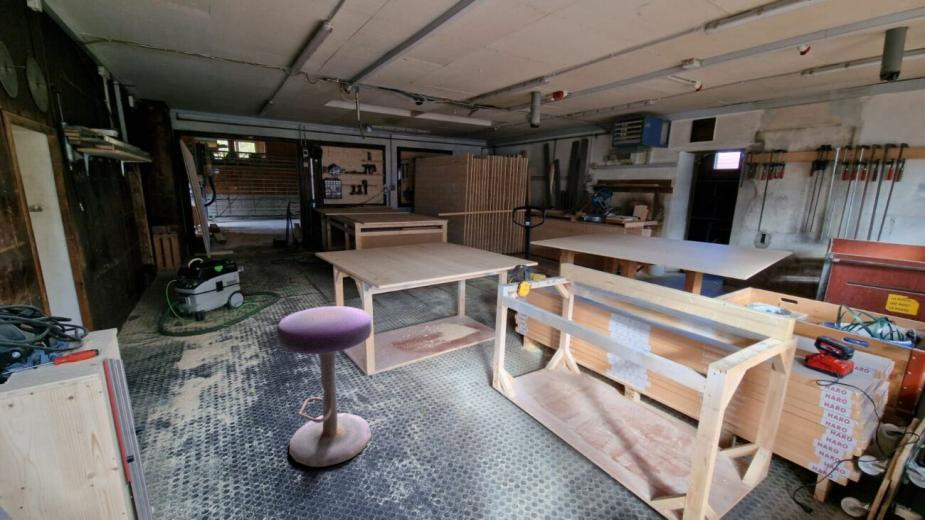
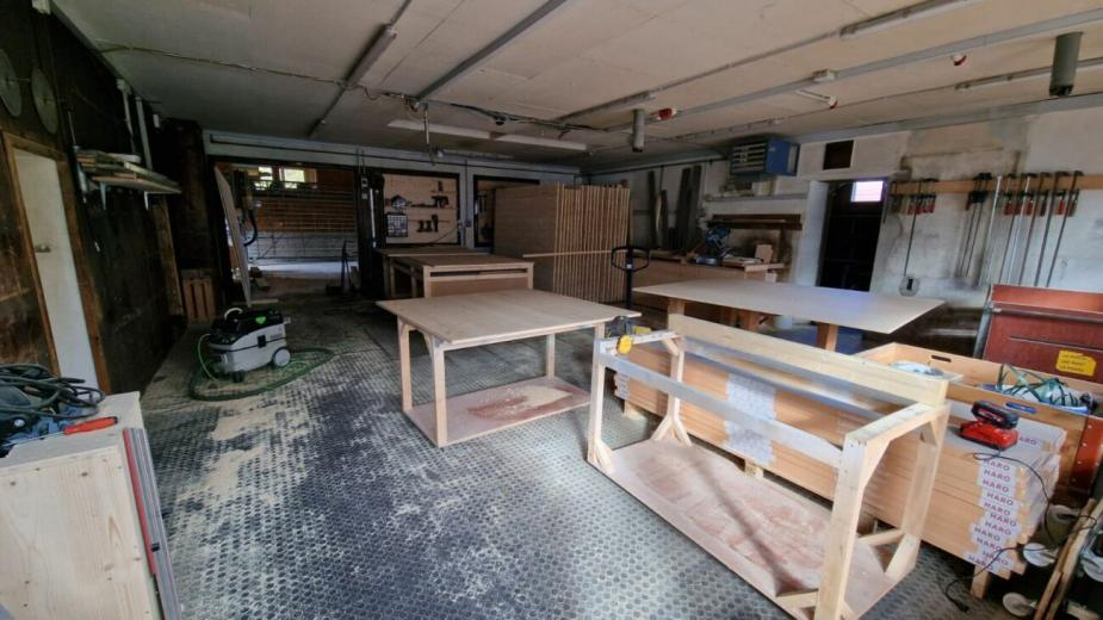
- stool [276,305,373,468]
